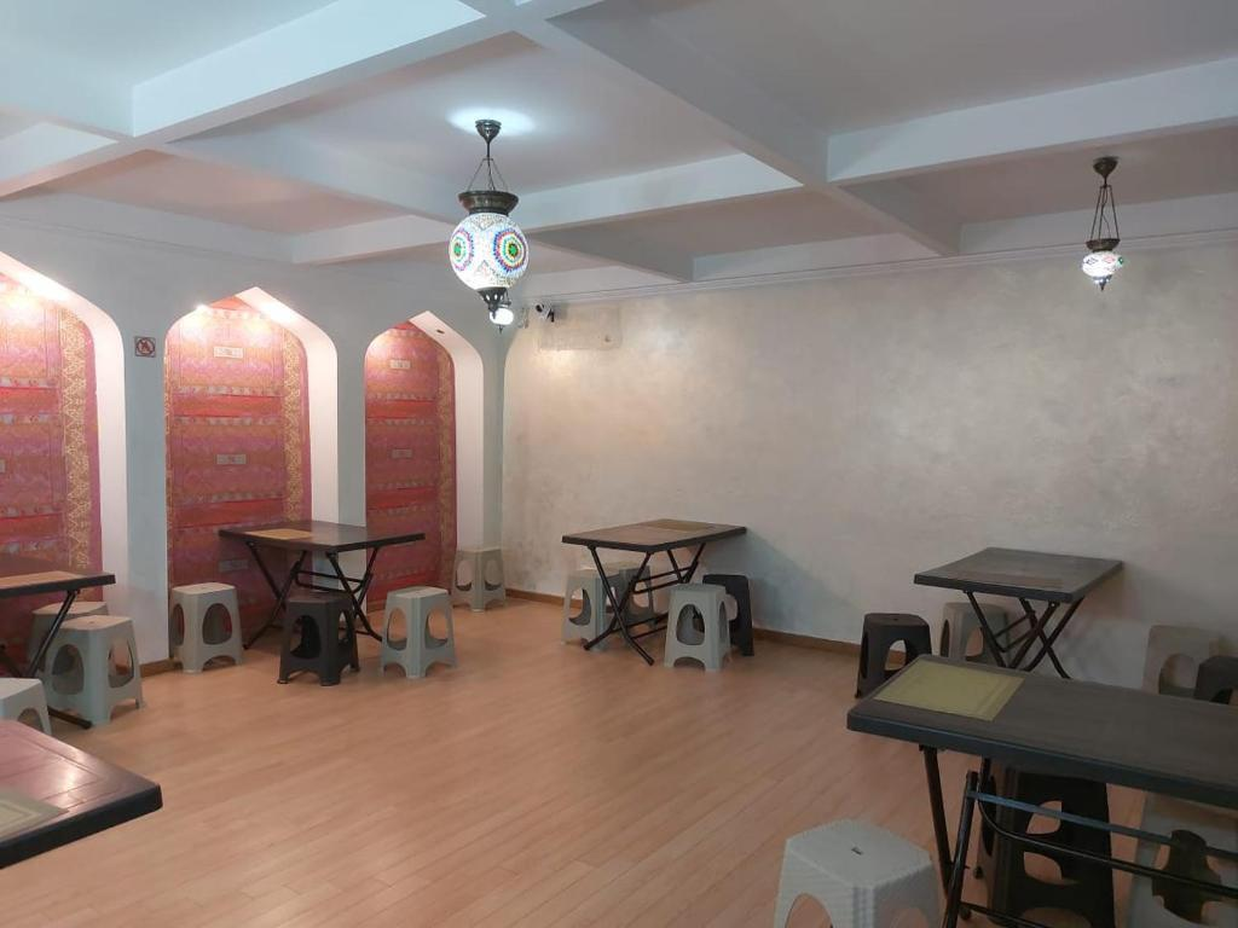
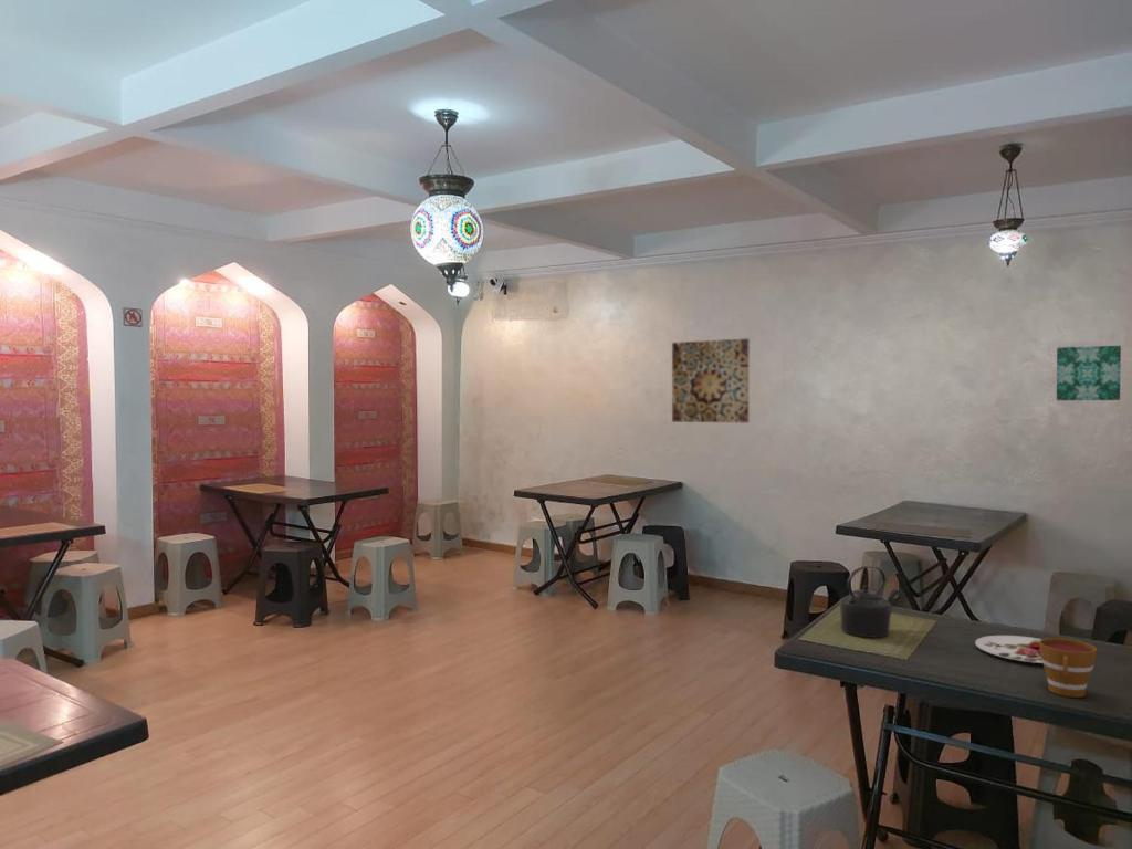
+ wall art [671,337,750,423]
+ kettle [839,565,902,638]
+ plate [974,635,1044,664]
+ cup [1039,637,1098,699]
+ wall art [1056,345,1122,401]
